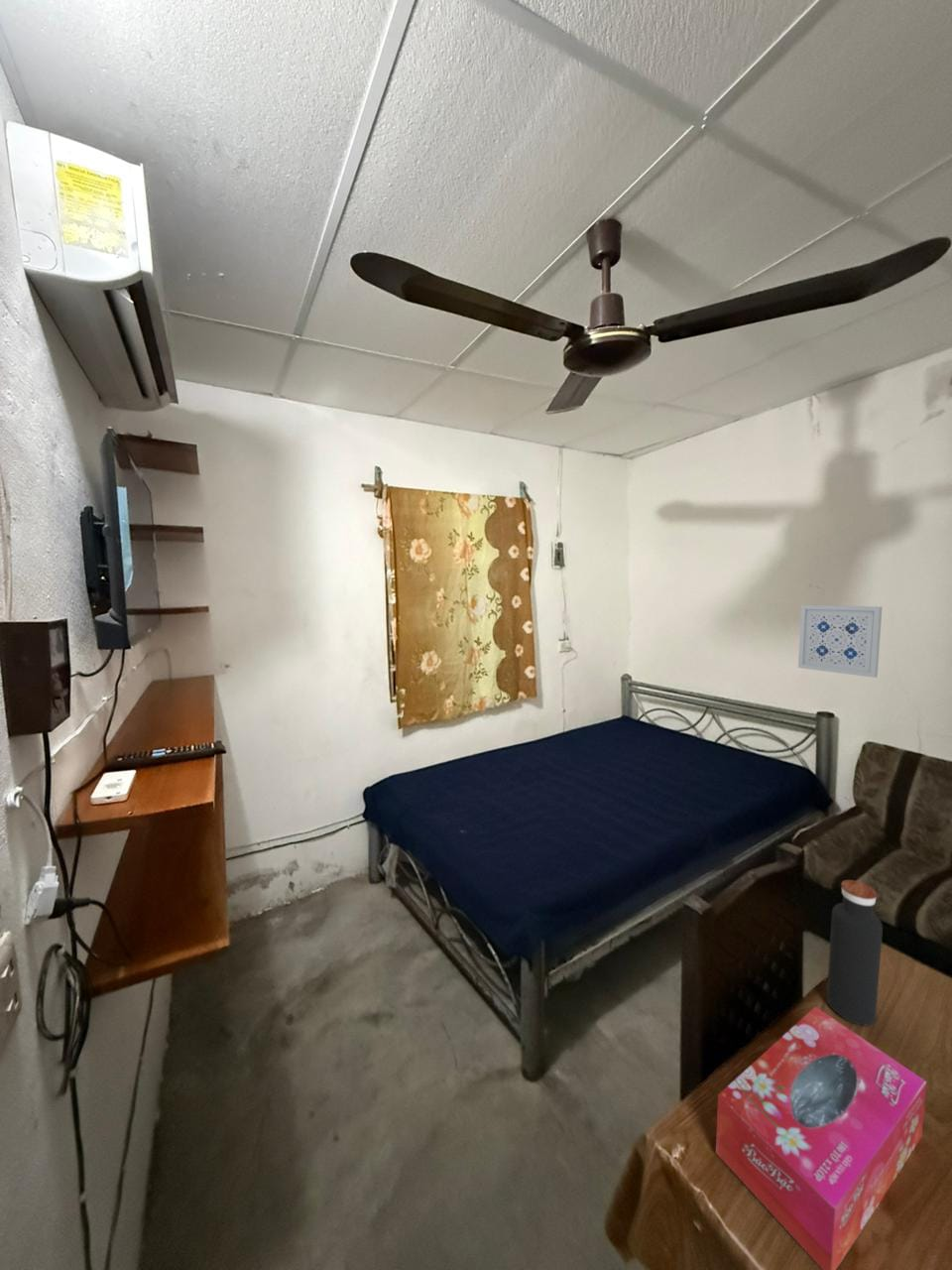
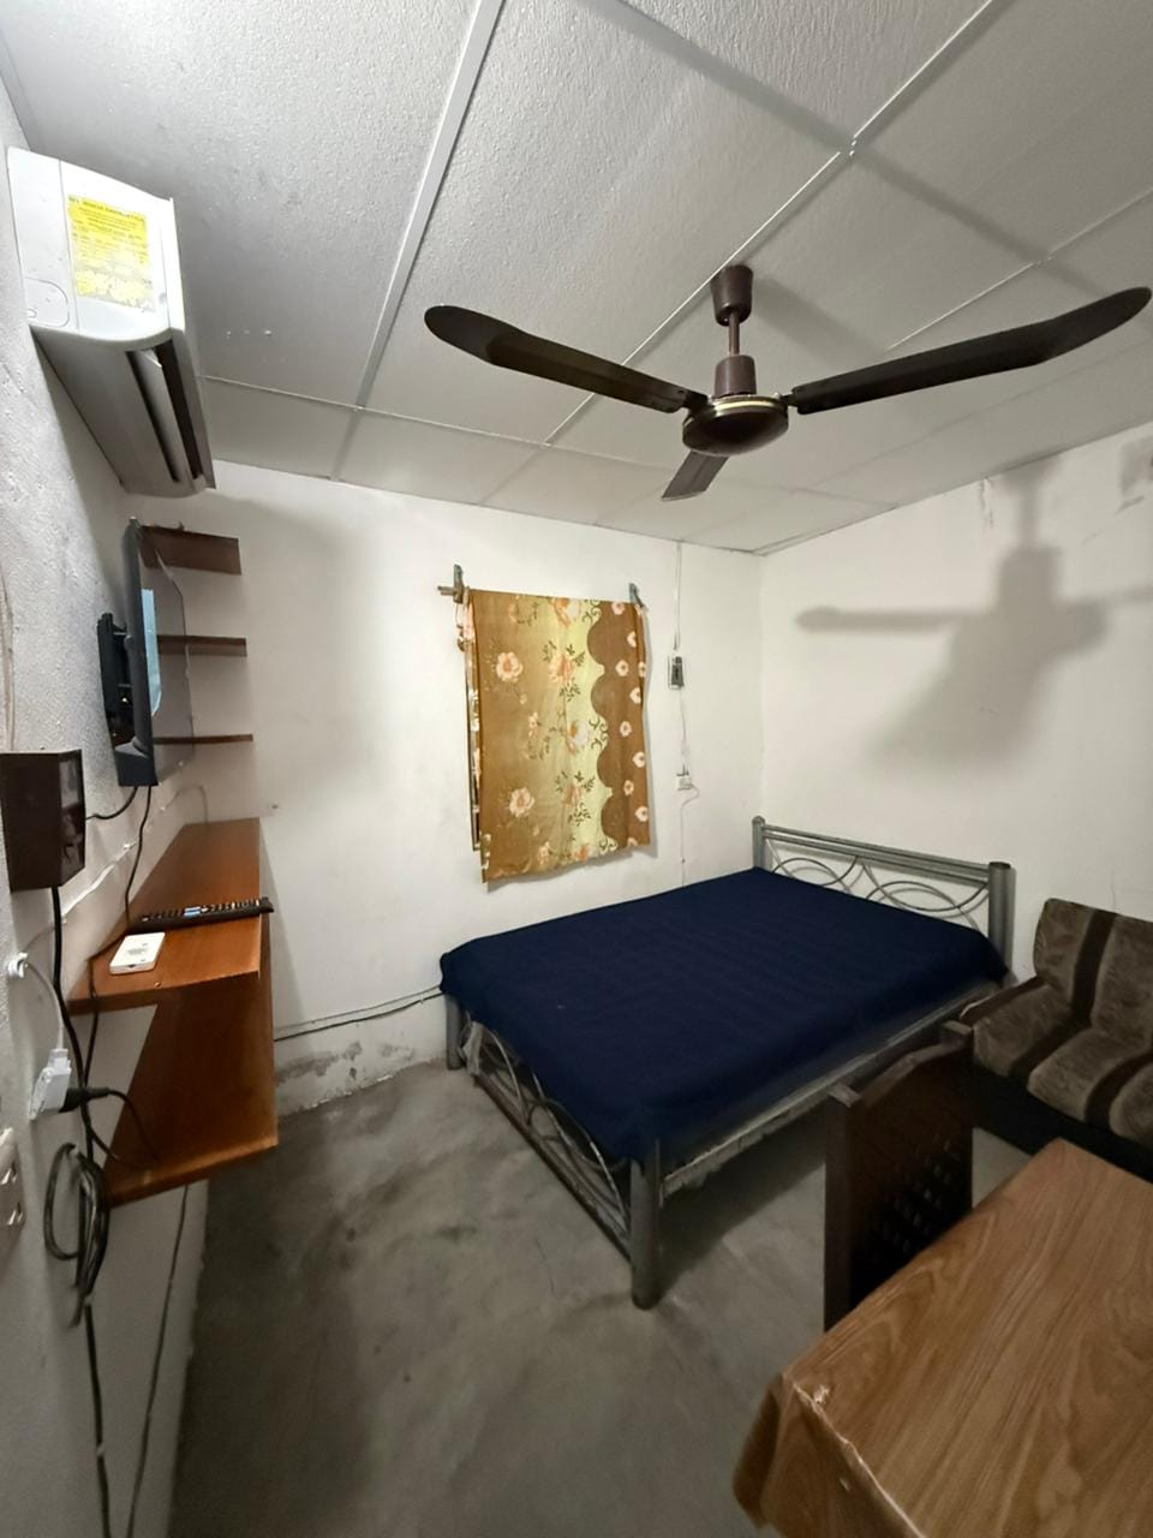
- water bottle [826,879,884,1026]
- wall art [797,604,884,679]
- tissue box [715,1006,927,1270]
